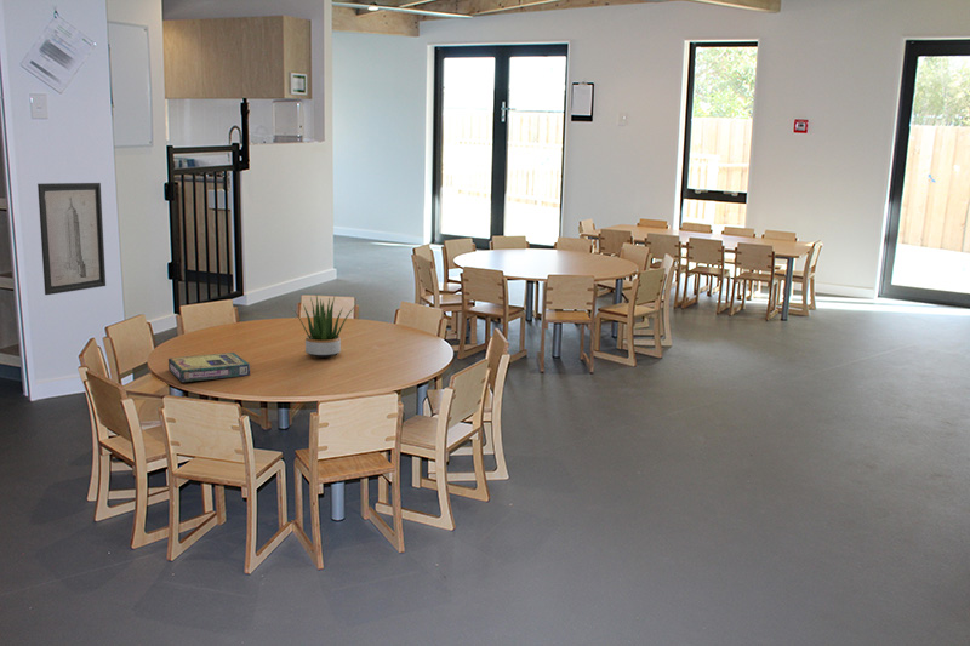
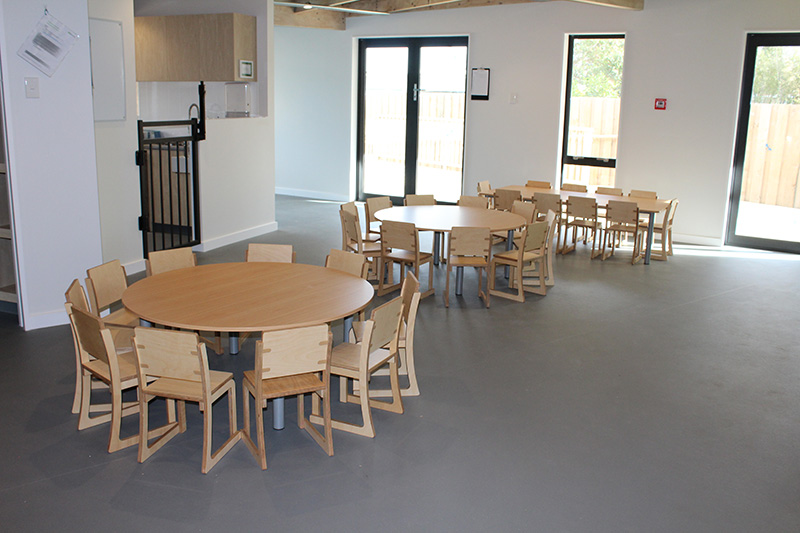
- wall art [36,182,107,296]
- potted plant [290,295,358,359]
- video game box [167,351,251,383]
